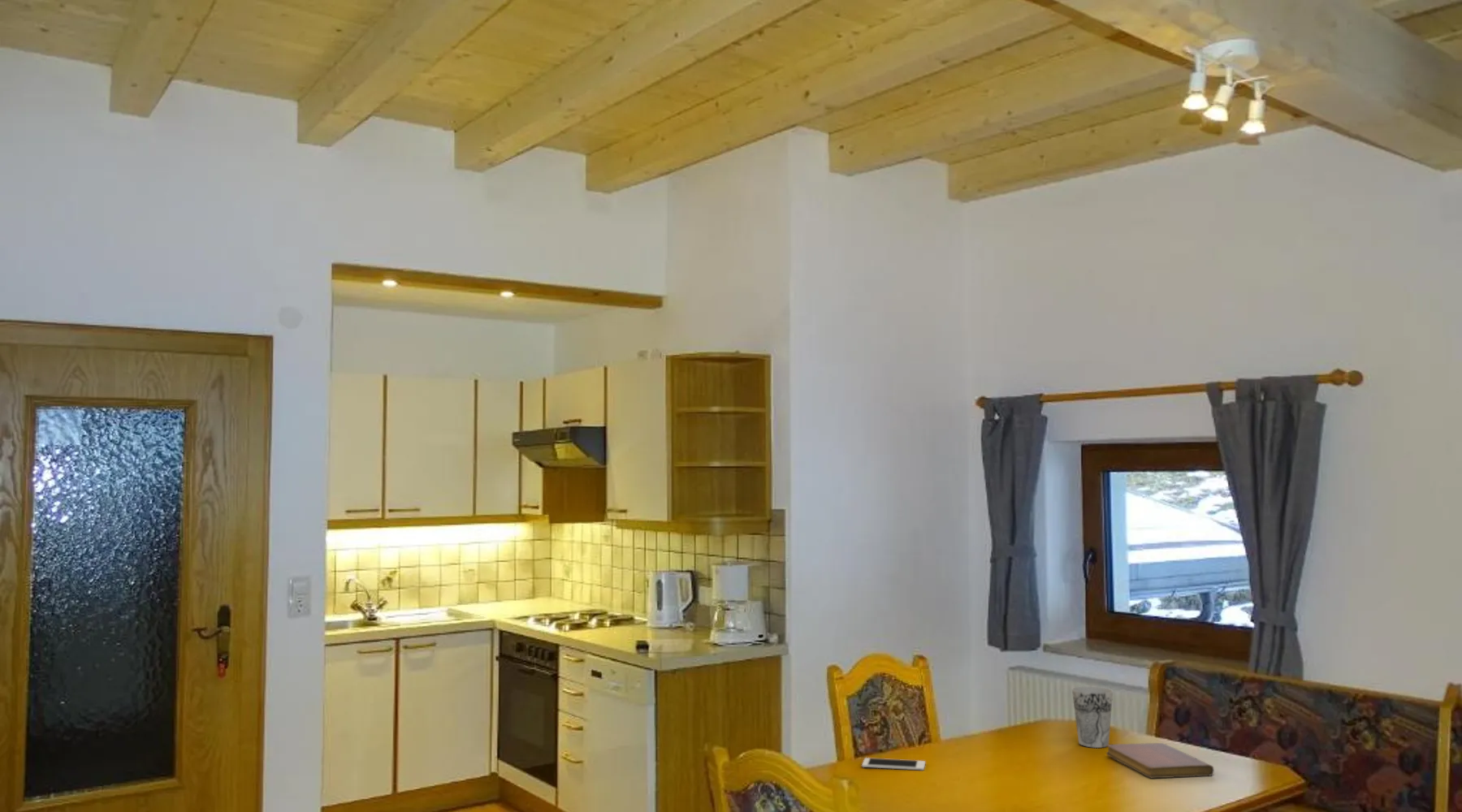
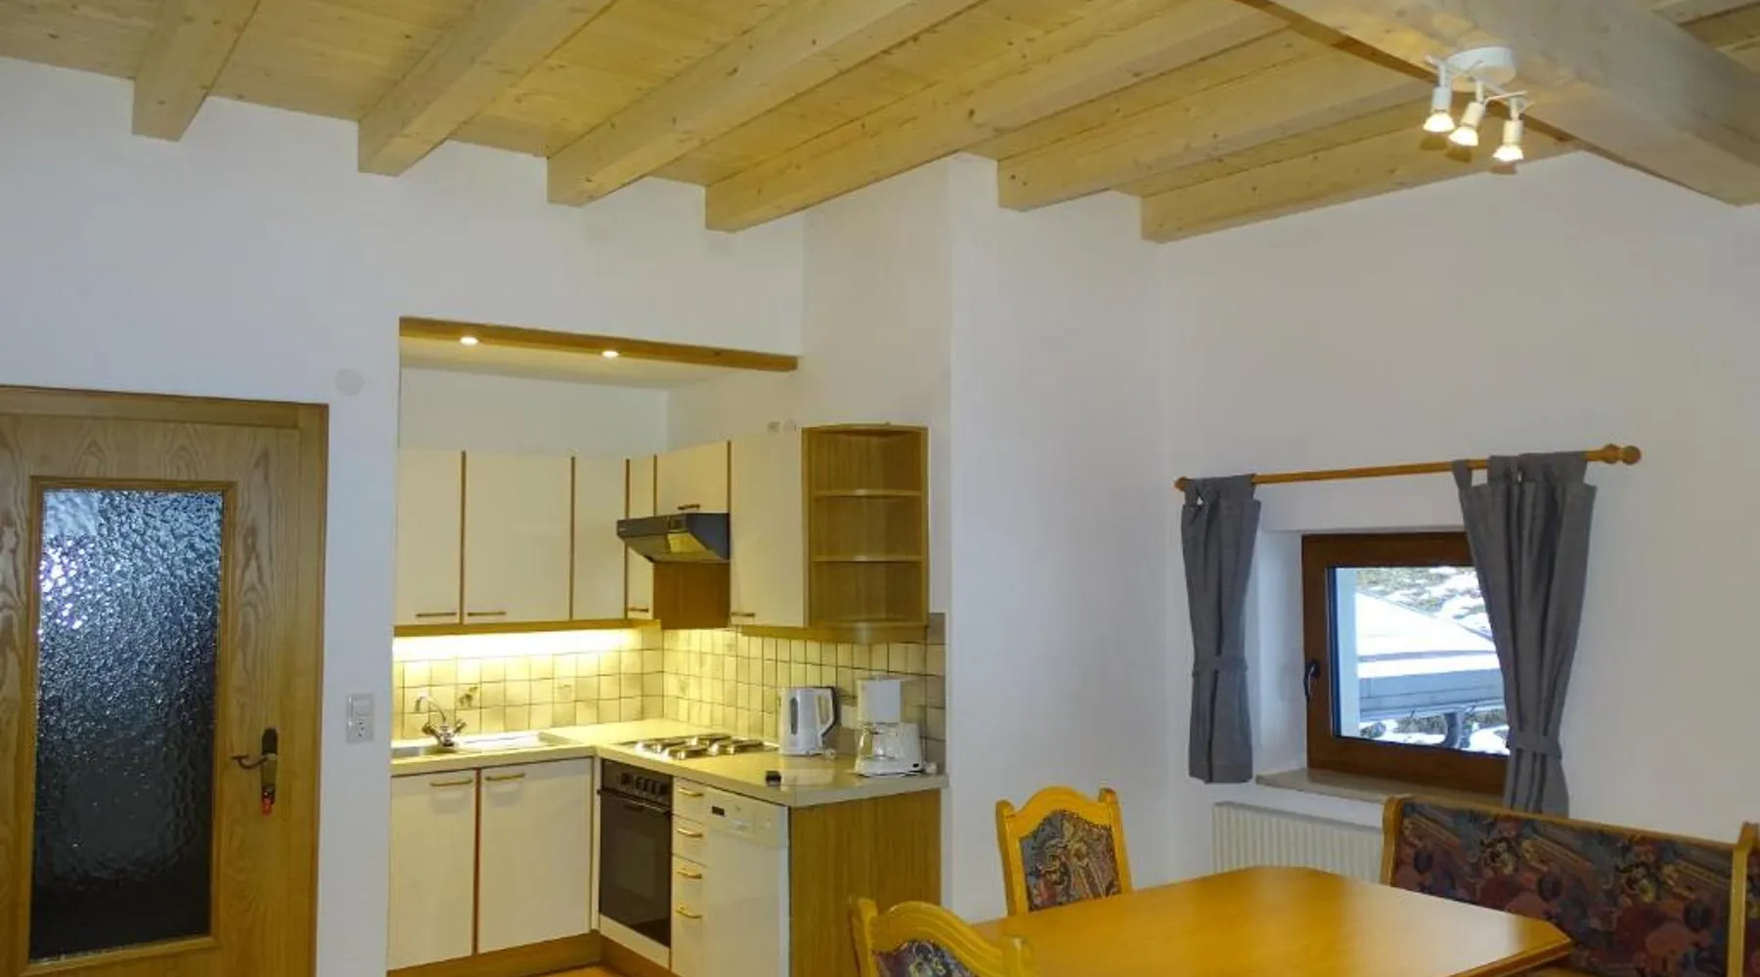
- cup [1071,685,1114,749]
- cell phone [861,757,926,771]
- notebook [1105,742,1214,779]
